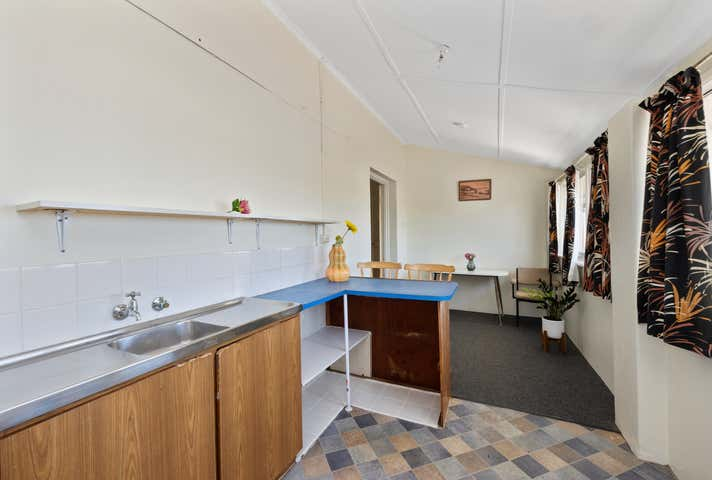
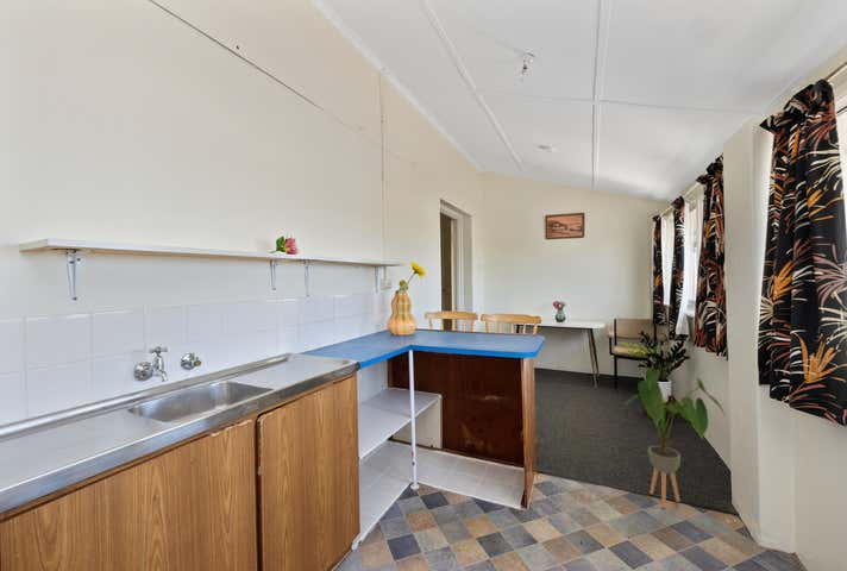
+ house plant [625,366,727,509]
